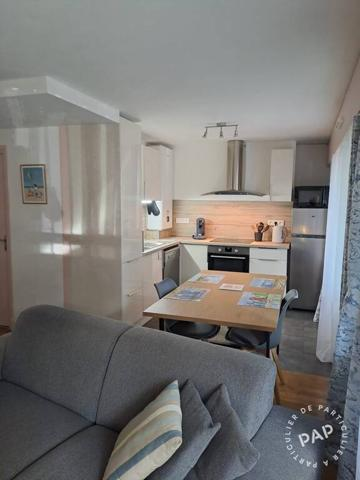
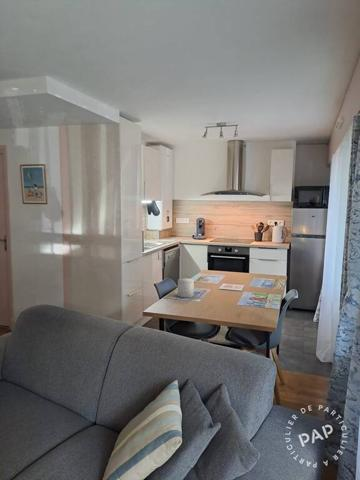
+ candle [177,277,195,298]
